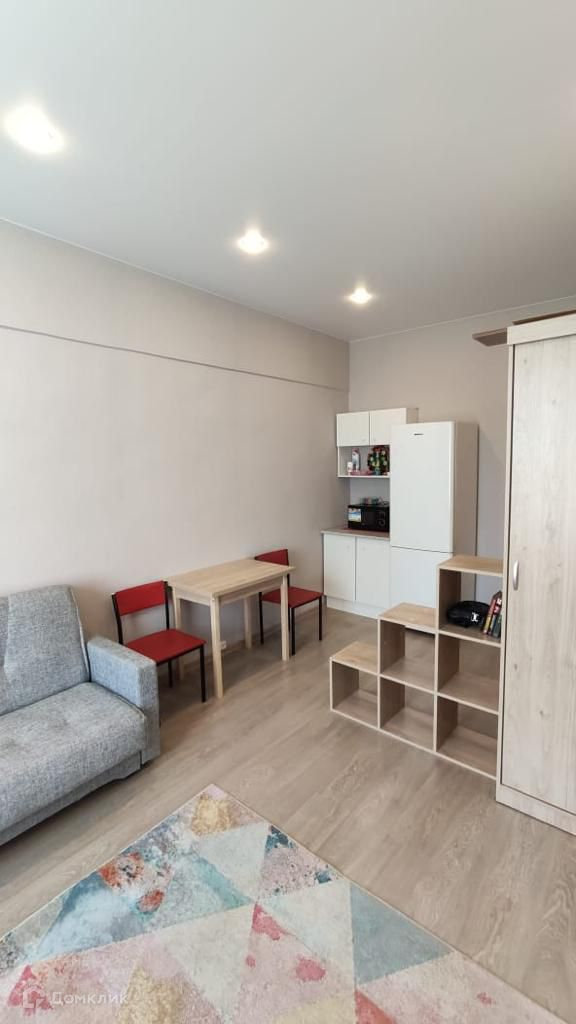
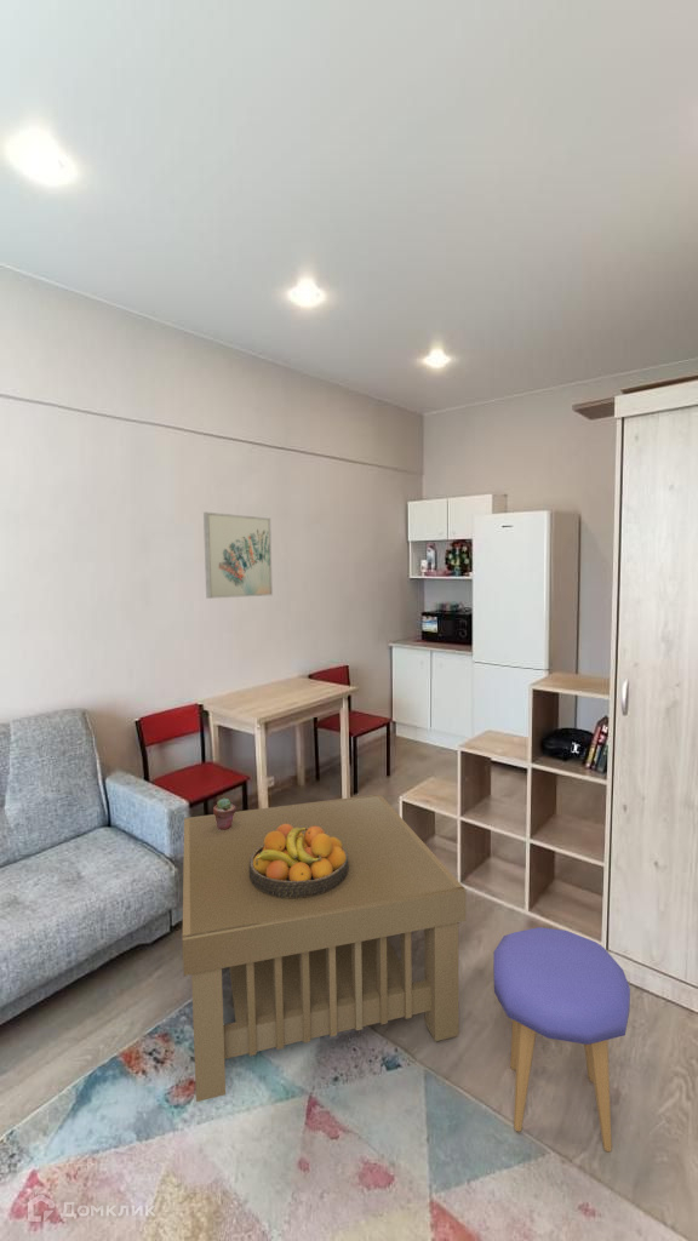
+ stool [492,926,631,1153]
+ fruit bowl [250,824,349,898]
+ potted succulent [212,797,236,830]
+ wall art [202,511,274,600]
+ coffee table [182,793,468,1103]
